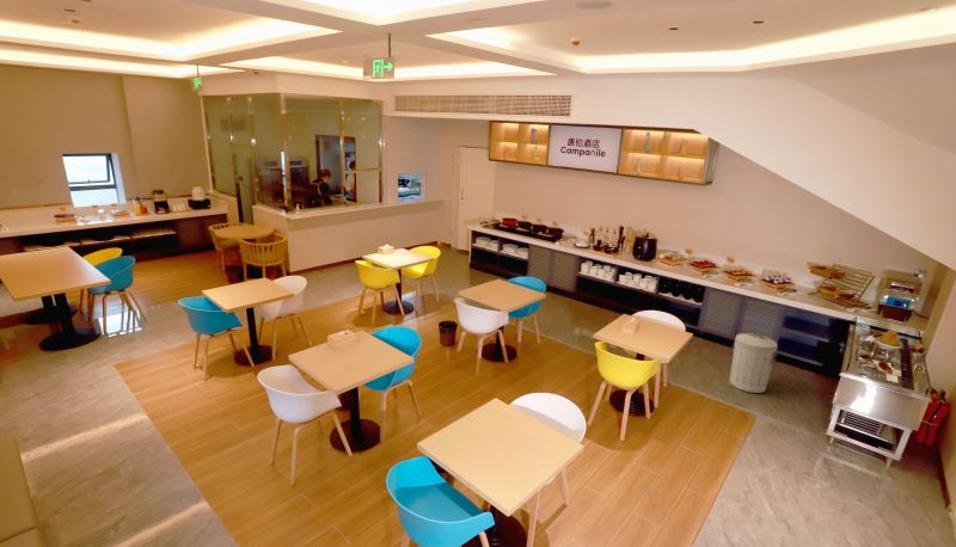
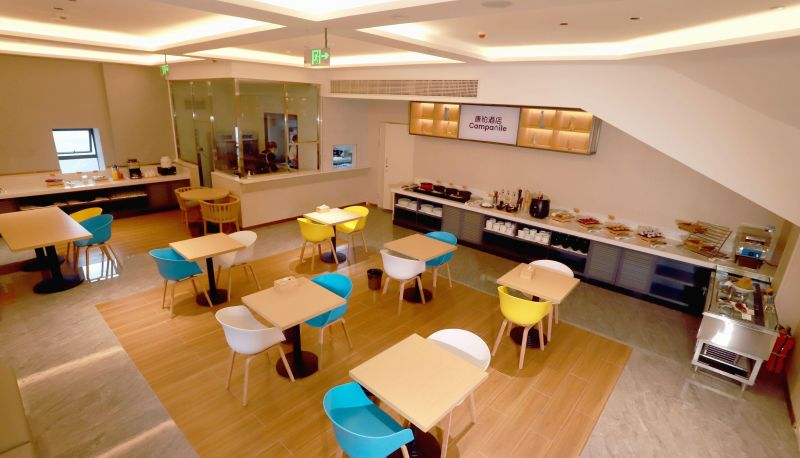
- trash can [729,332,779,394]
